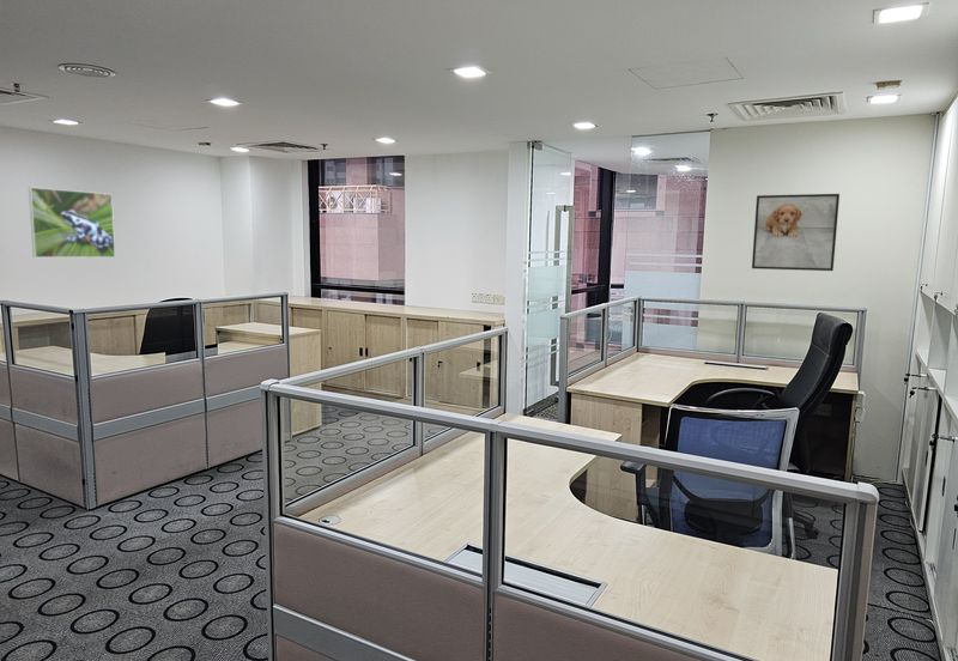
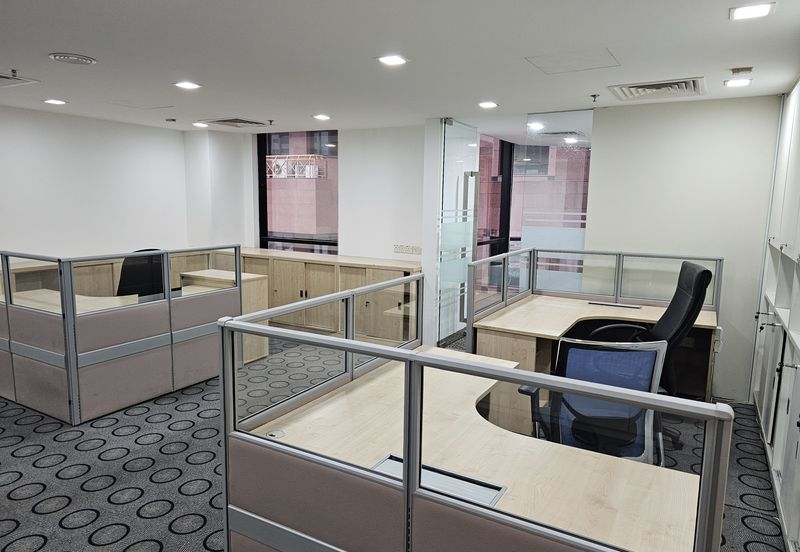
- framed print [751,193,841,272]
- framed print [28,186,116,259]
